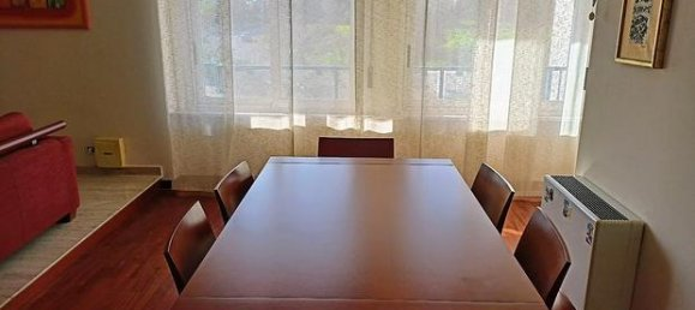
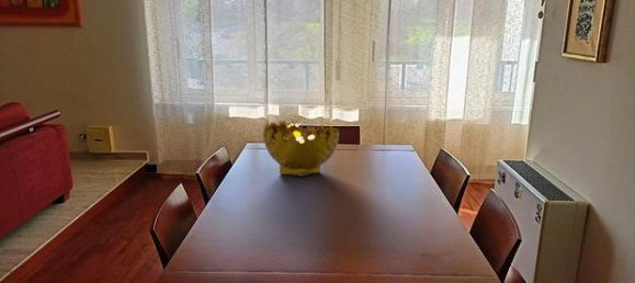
+ decorative bowl [262,120,340,178]
